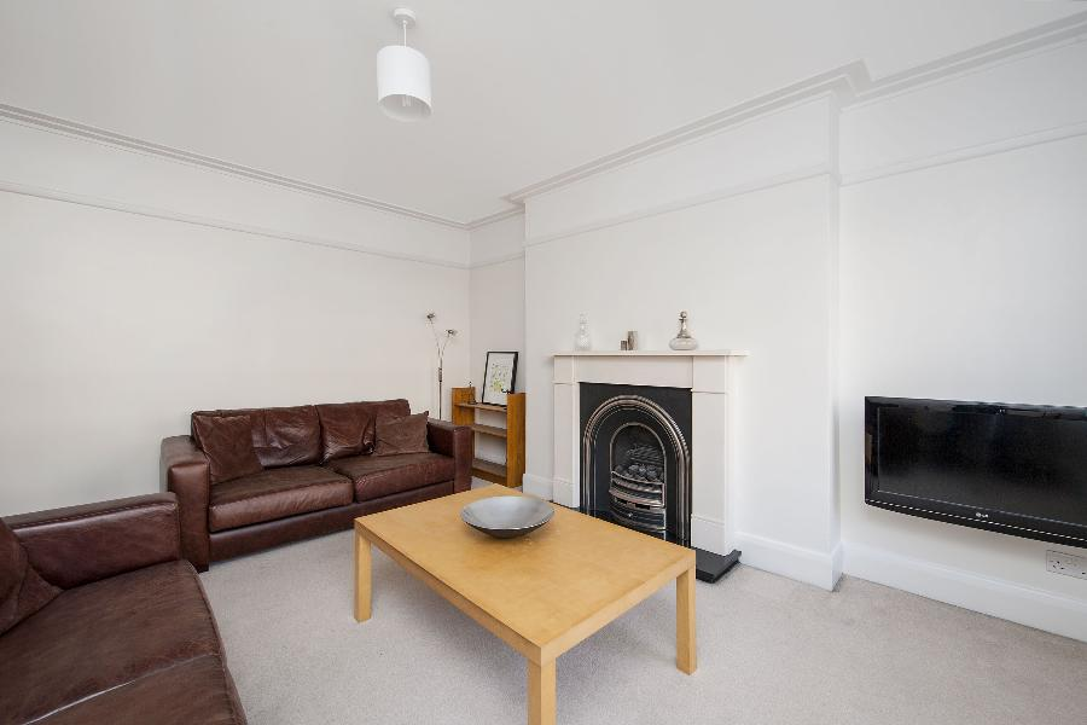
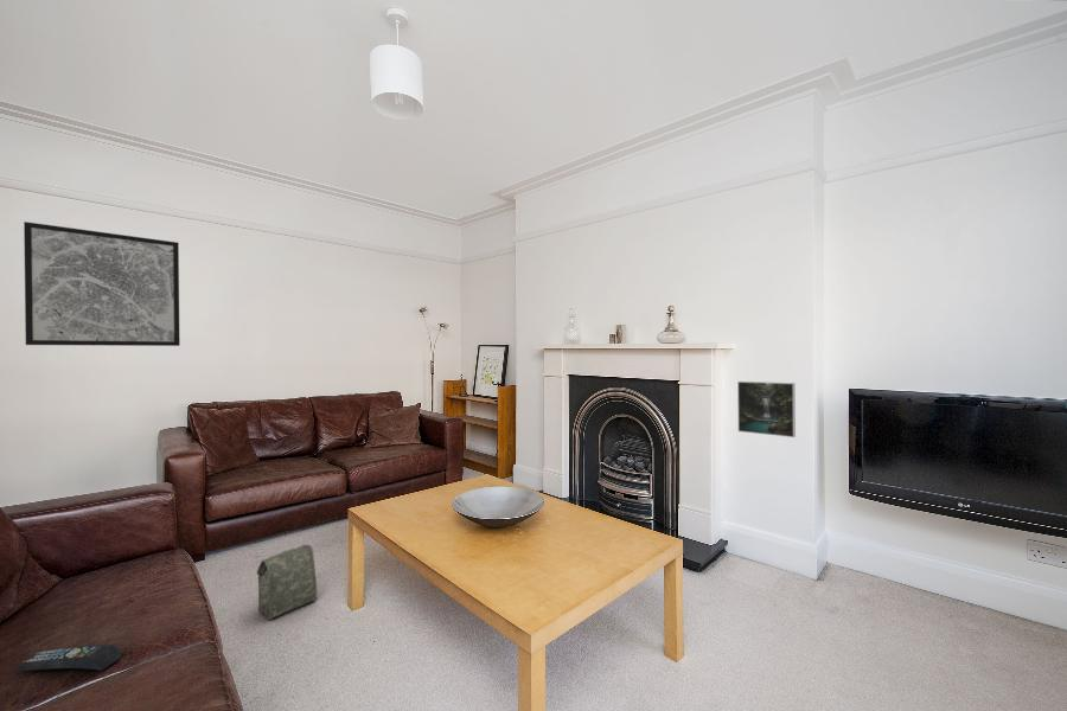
+ wall art [23,220,181,347]
+ bag [256,543,318,621]
+ remote control [14,643,121,672]
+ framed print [736,380,797,438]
